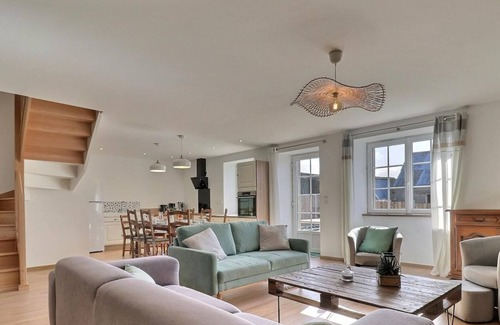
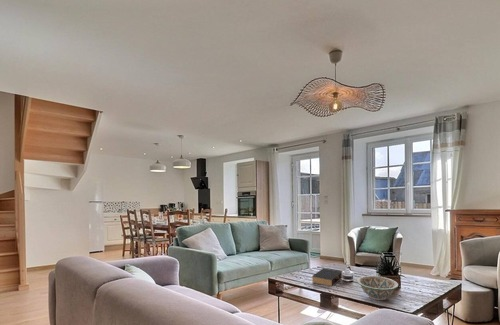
+ decorative bowl [356,275,399,301]
+ book [311,267,343,287]
